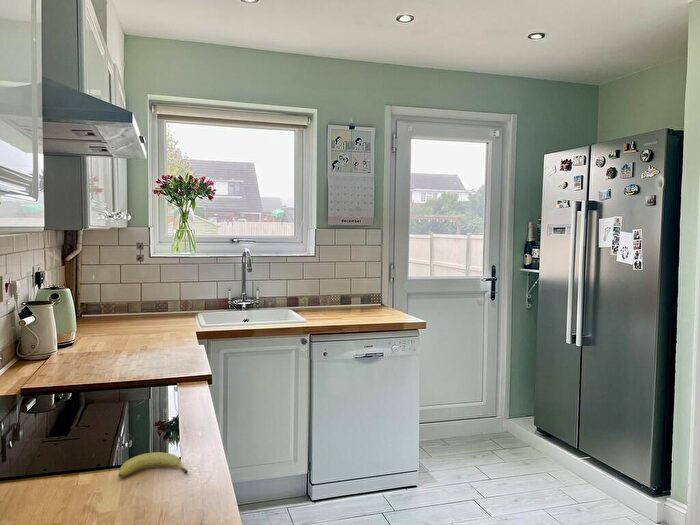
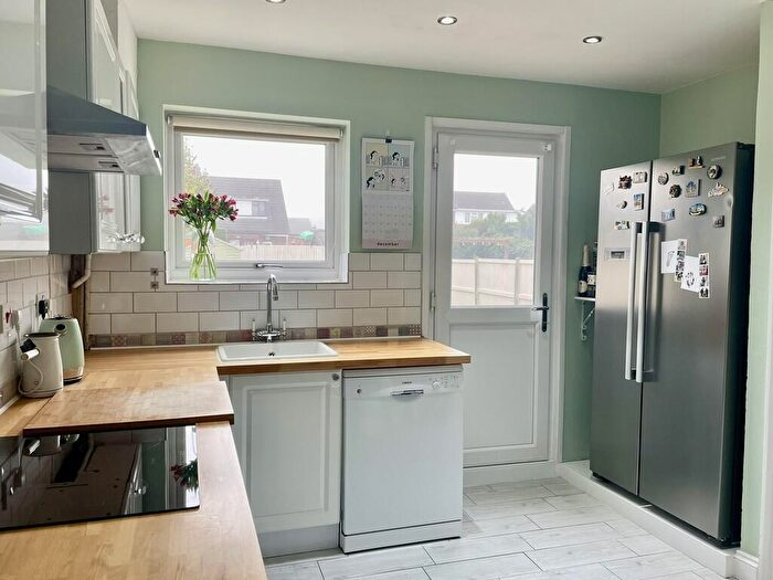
- fruit [117,451,189,478]
